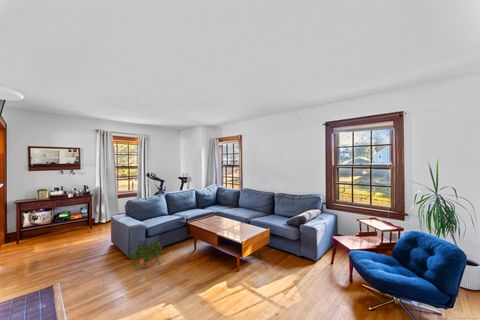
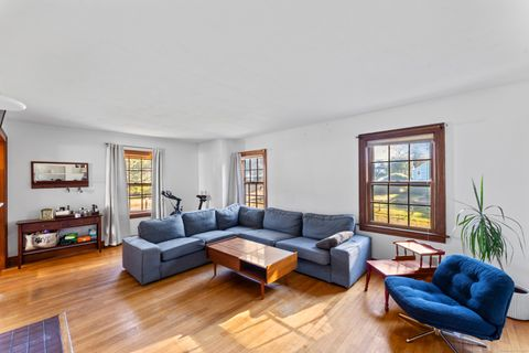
- potted plant [129,238,163,268]
